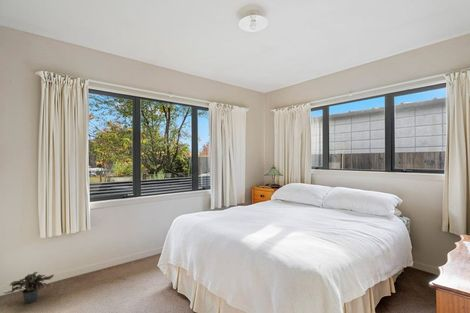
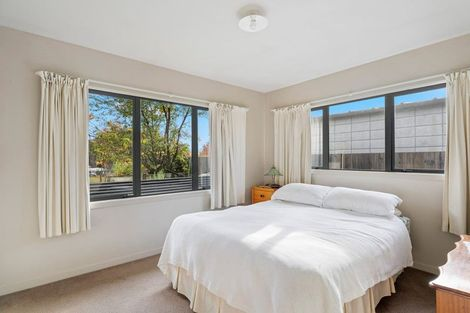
- potted plant [3,271,55,305]
